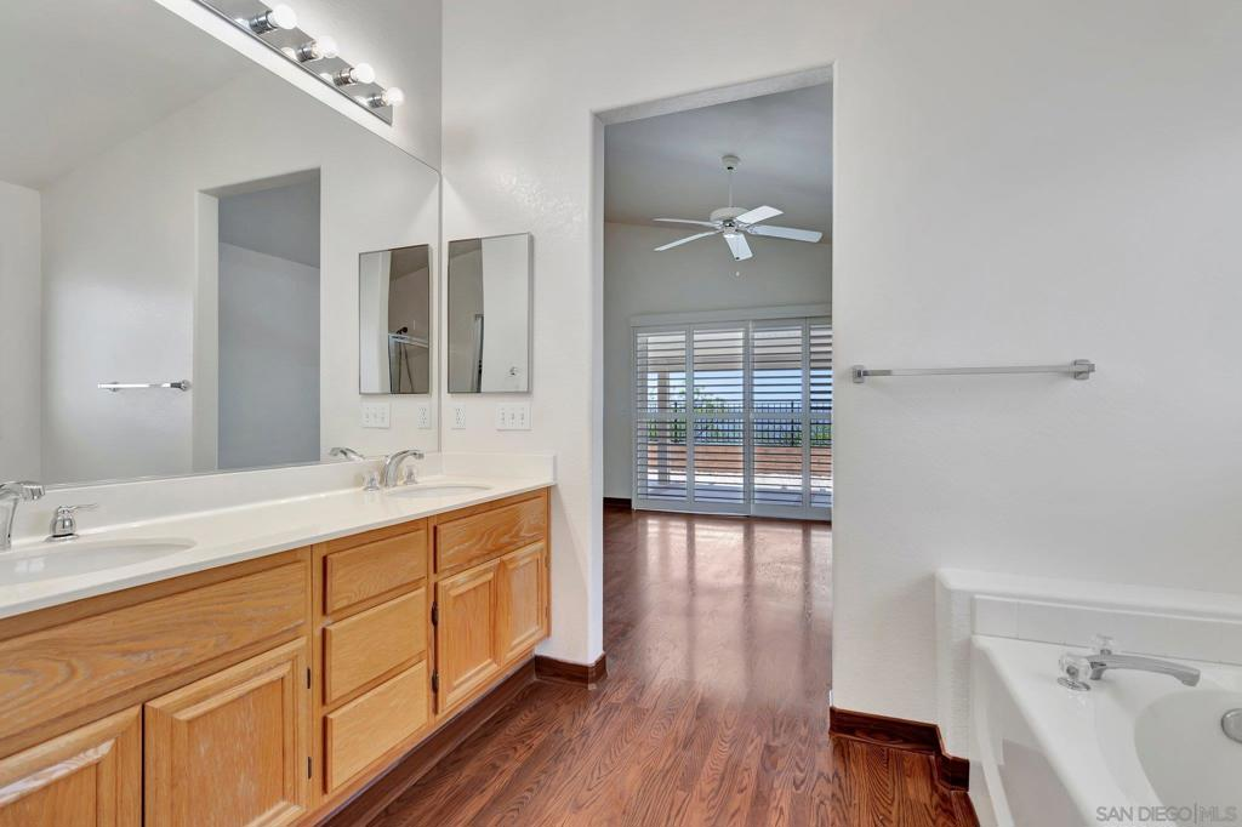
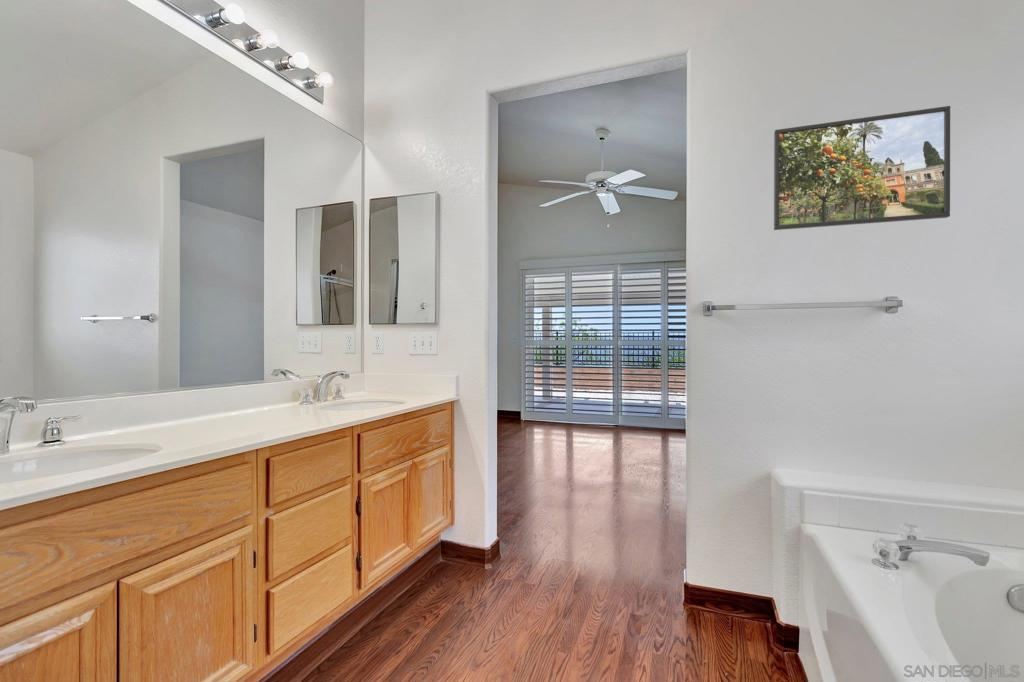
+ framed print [773,105,951,231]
